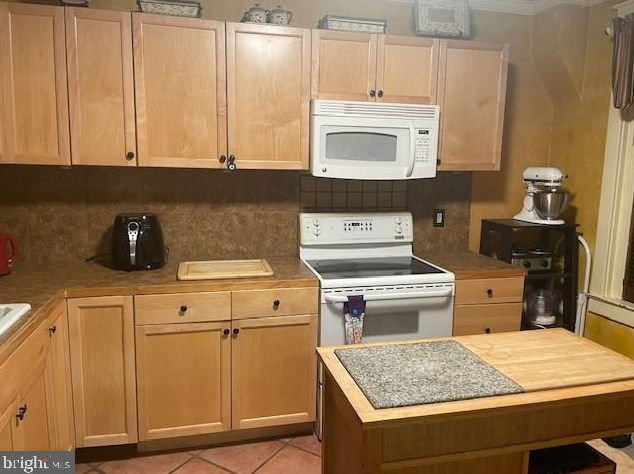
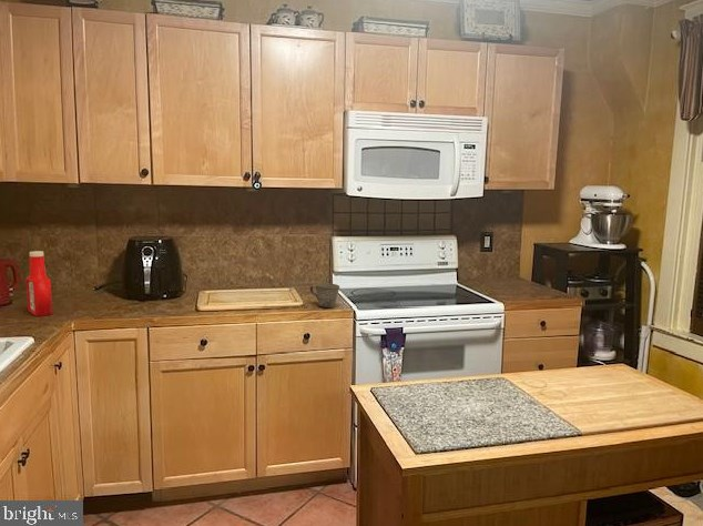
+ soap bottle [26,250,54,317]
+ mug [309,282,340,308]
